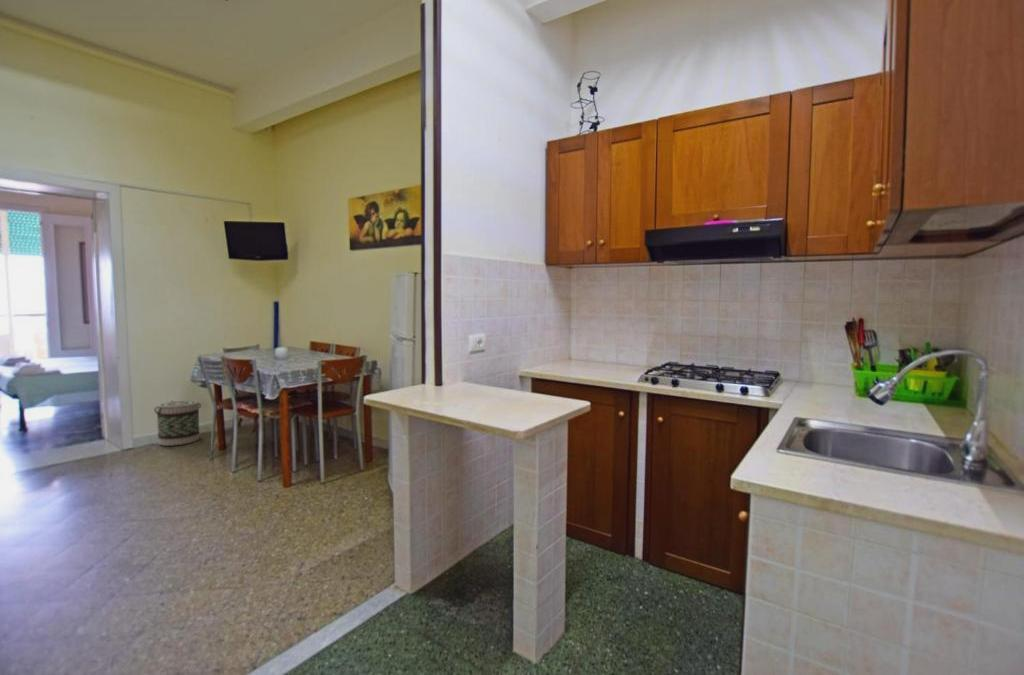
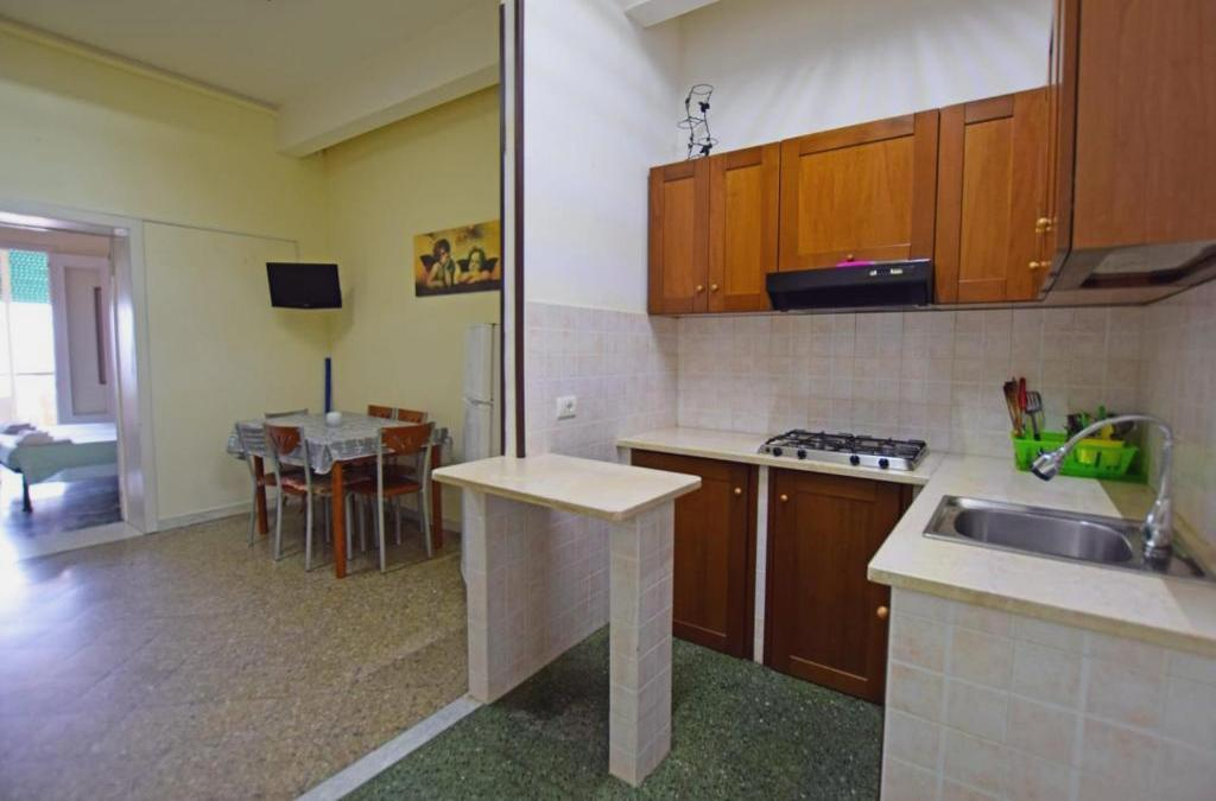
- basket [153,400,202,447]
